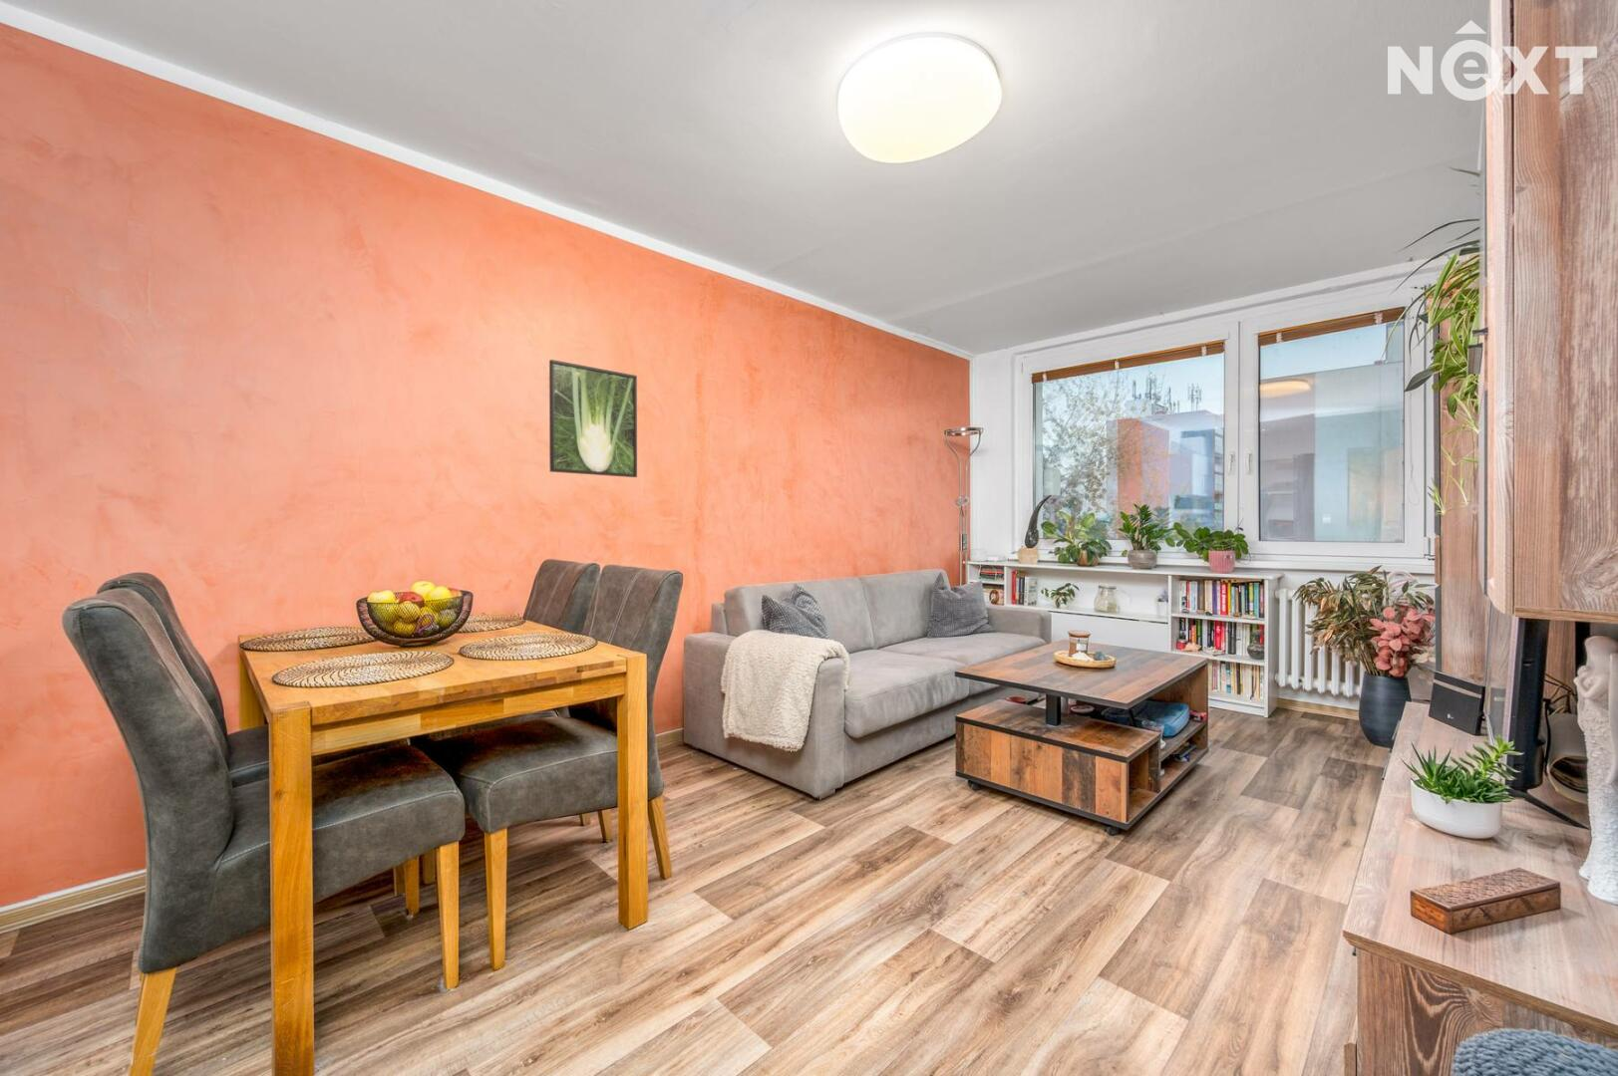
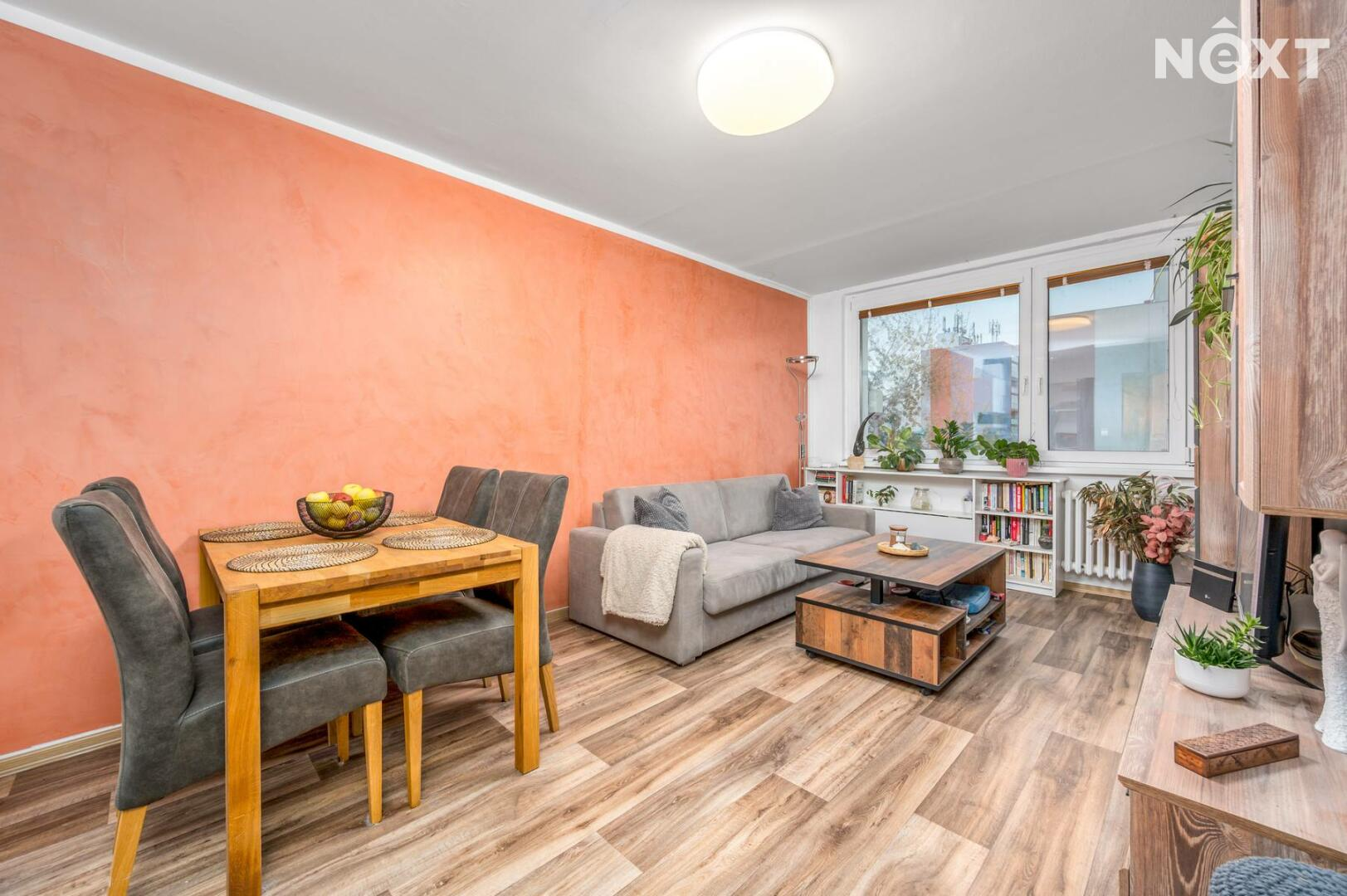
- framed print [548,359,638,478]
